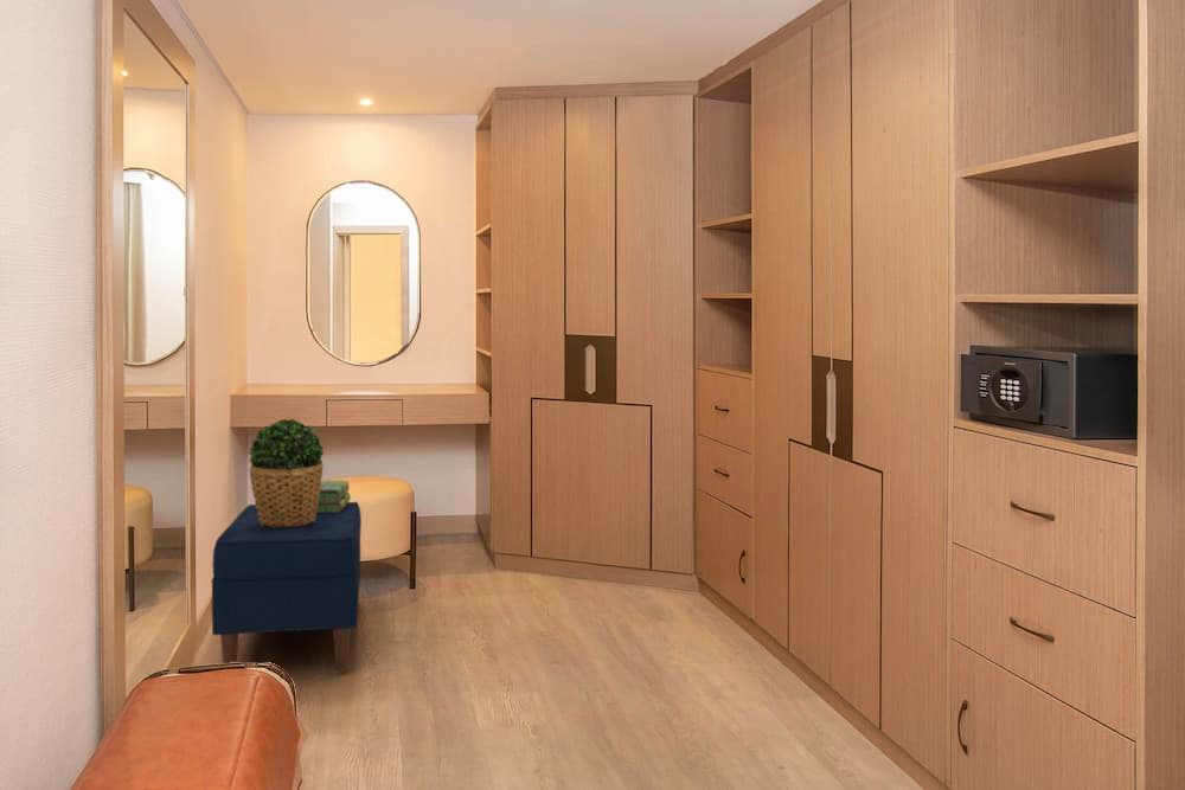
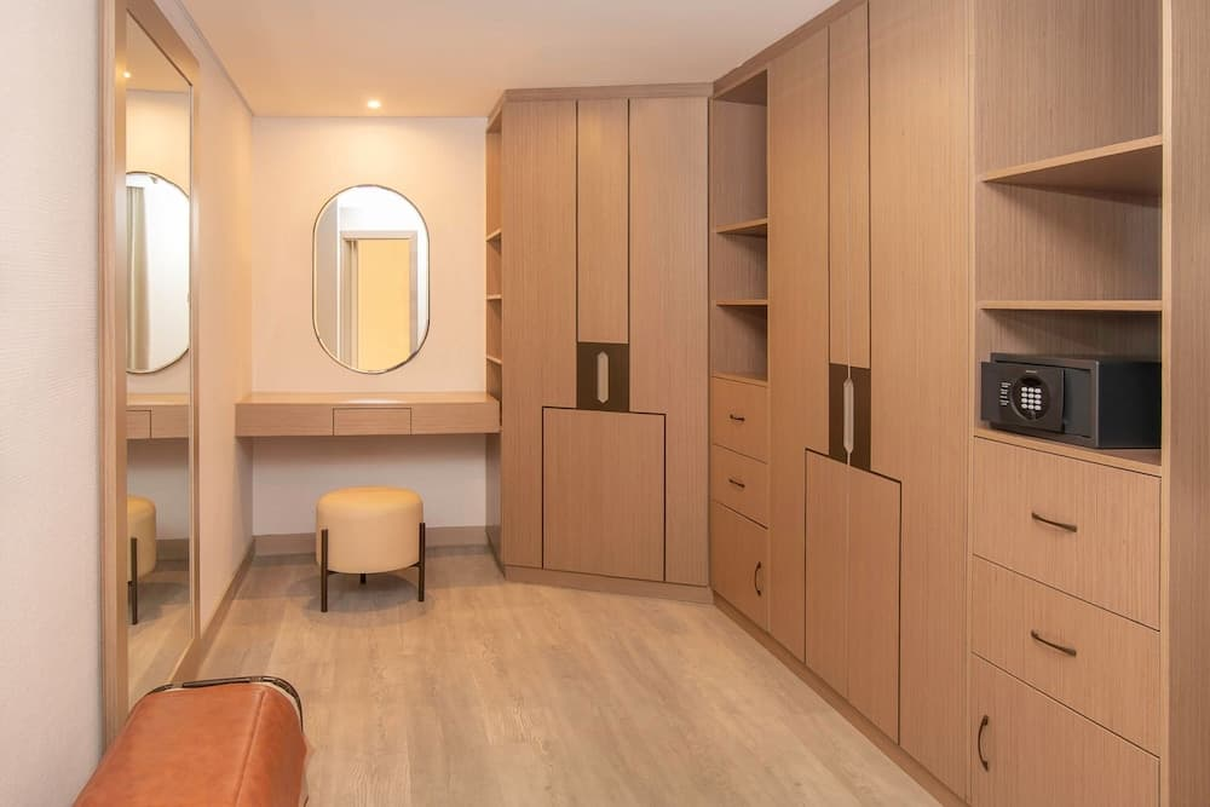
- potted plant [248,418,325,527]
- bench [211,501,363,672]
- stack of books [316,480,352,513]
